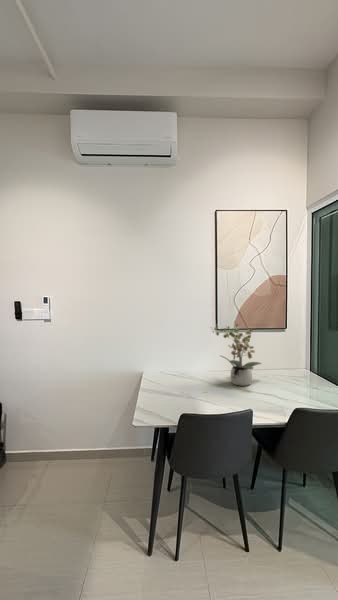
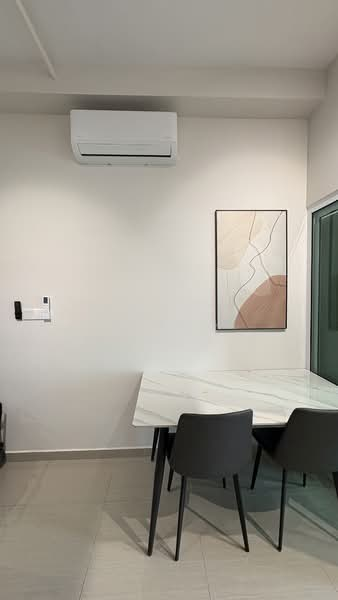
- potted plant [209,320,263,387]
